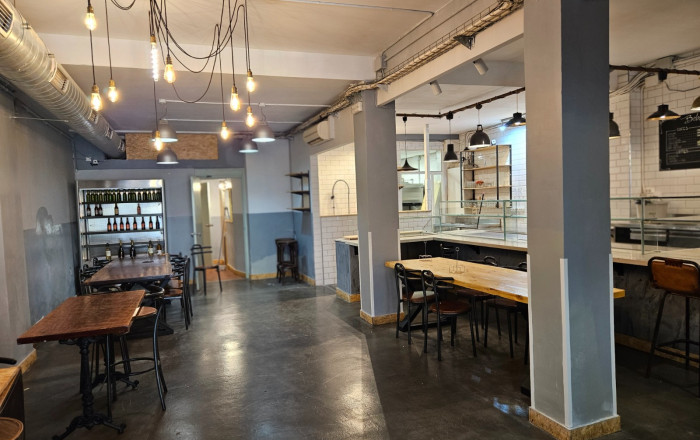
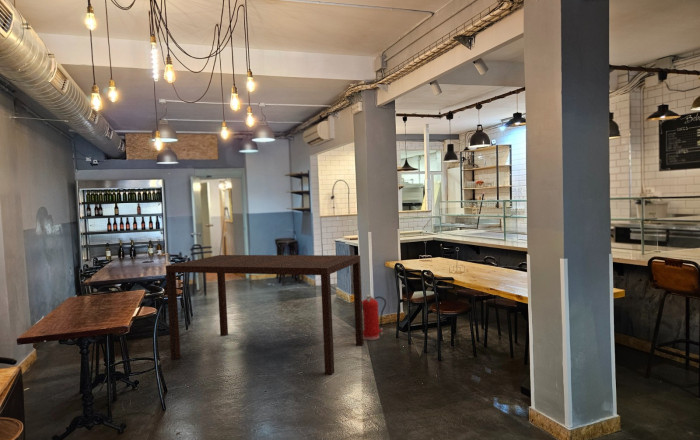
+ dining table [165,254,365,376]
+ fire extinguisher [362,294,387,341]
